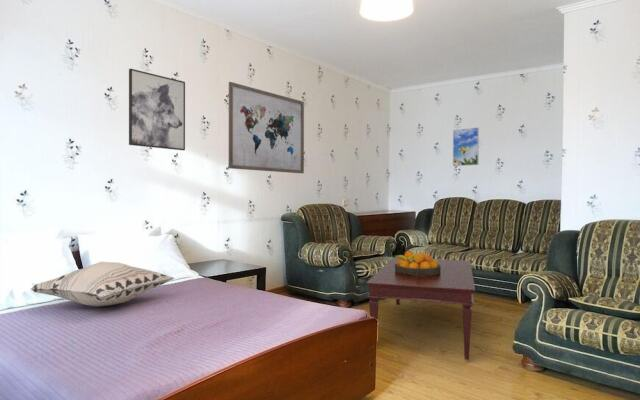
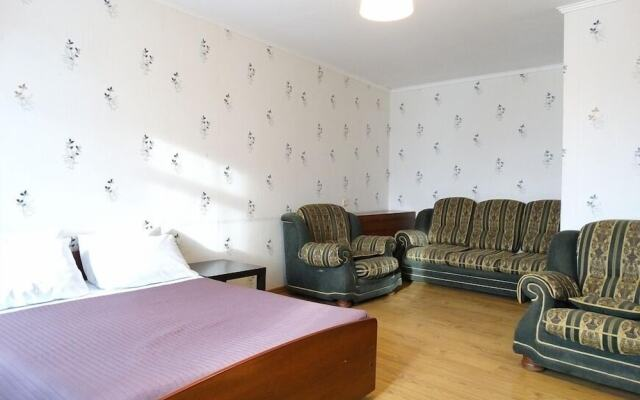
- decorative pillow [30,261,175,308]
- fruit bowl [393,250,441,276]
- coffee table [365,256,476,361]
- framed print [452,126,480,167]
- wall art [228,81,305,174]
- wall art [128,68,186,151]
